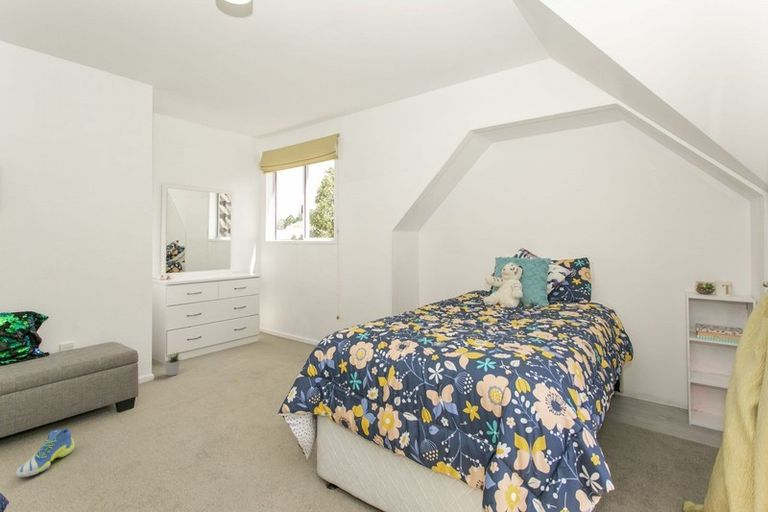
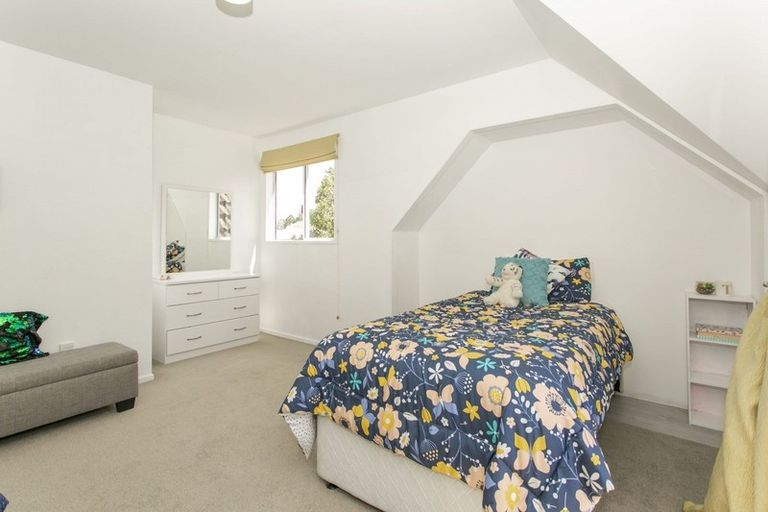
- potted plant [163,351,182,377]
- sneaker [15,428,75,478]
